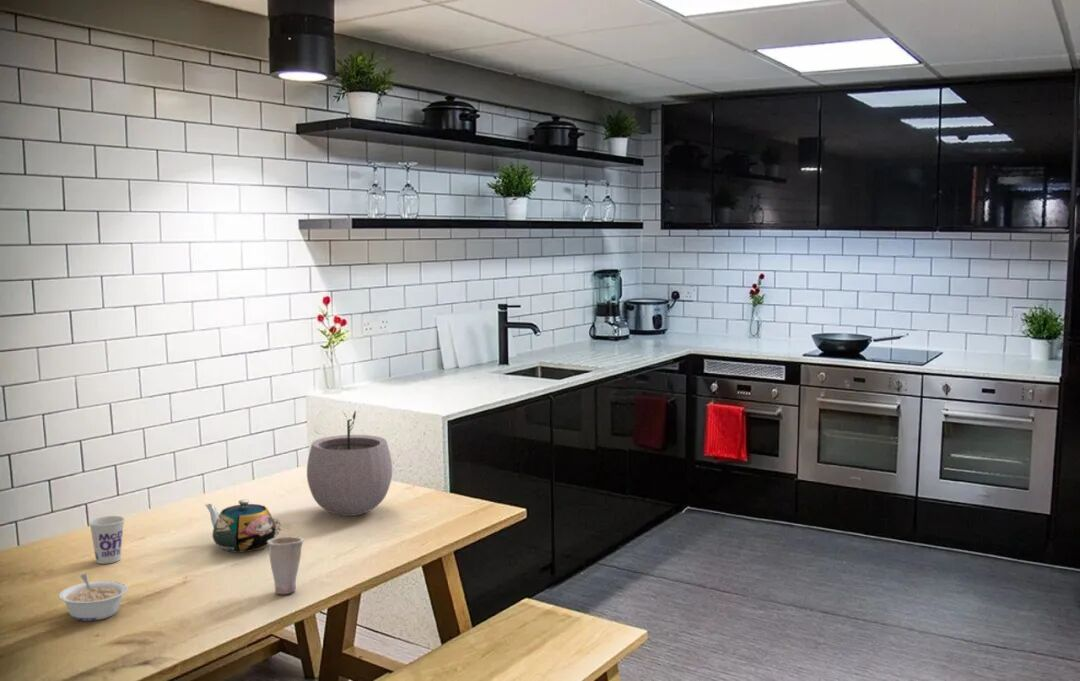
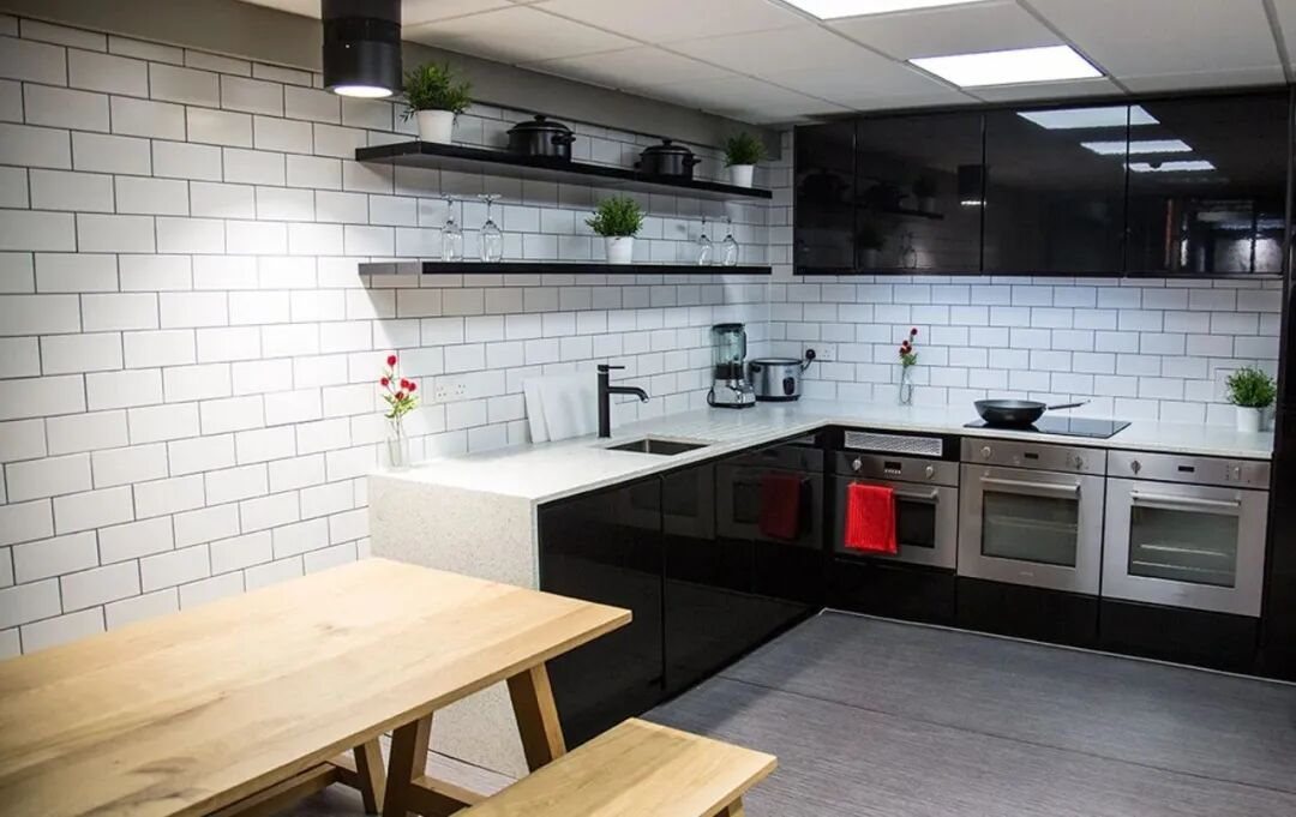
- legume [58,573,128,622]
- cup [88,515,126,565]
- plant pot [306,410,393,517]
- cup [267,536,304,595]
- teapot [204,498,282,554]
